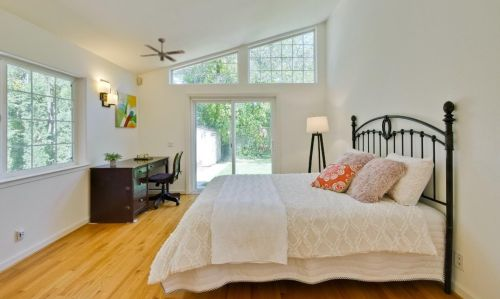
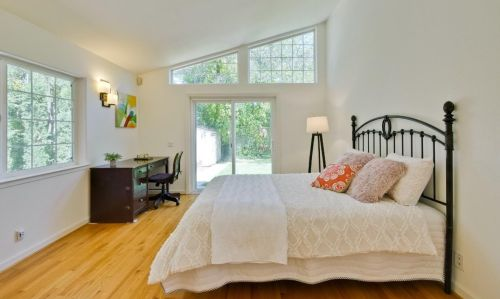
- ceiling fan [140,37,186,63]
